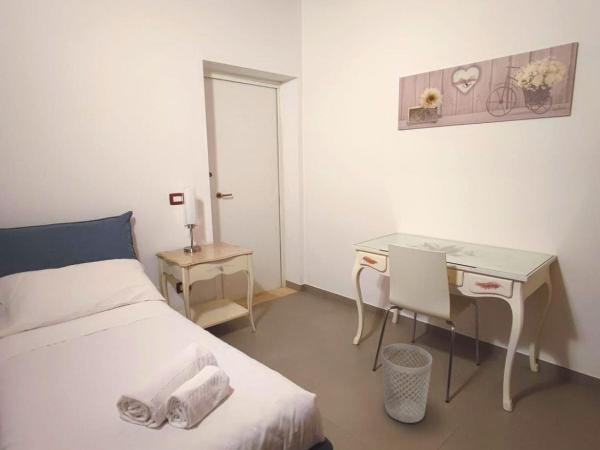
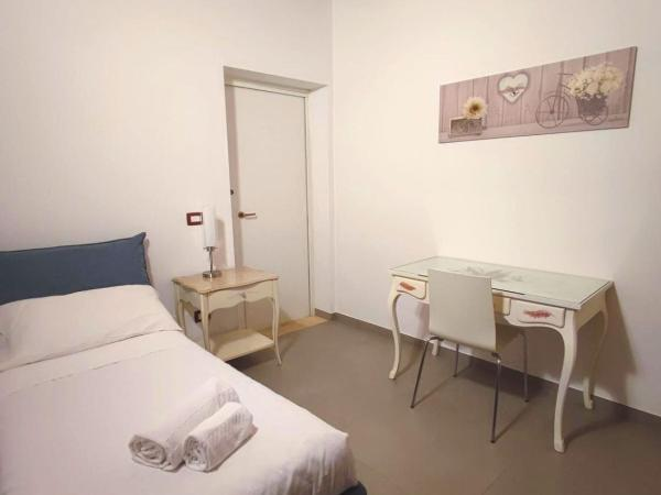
- wastebasket [381,343,433,424]
